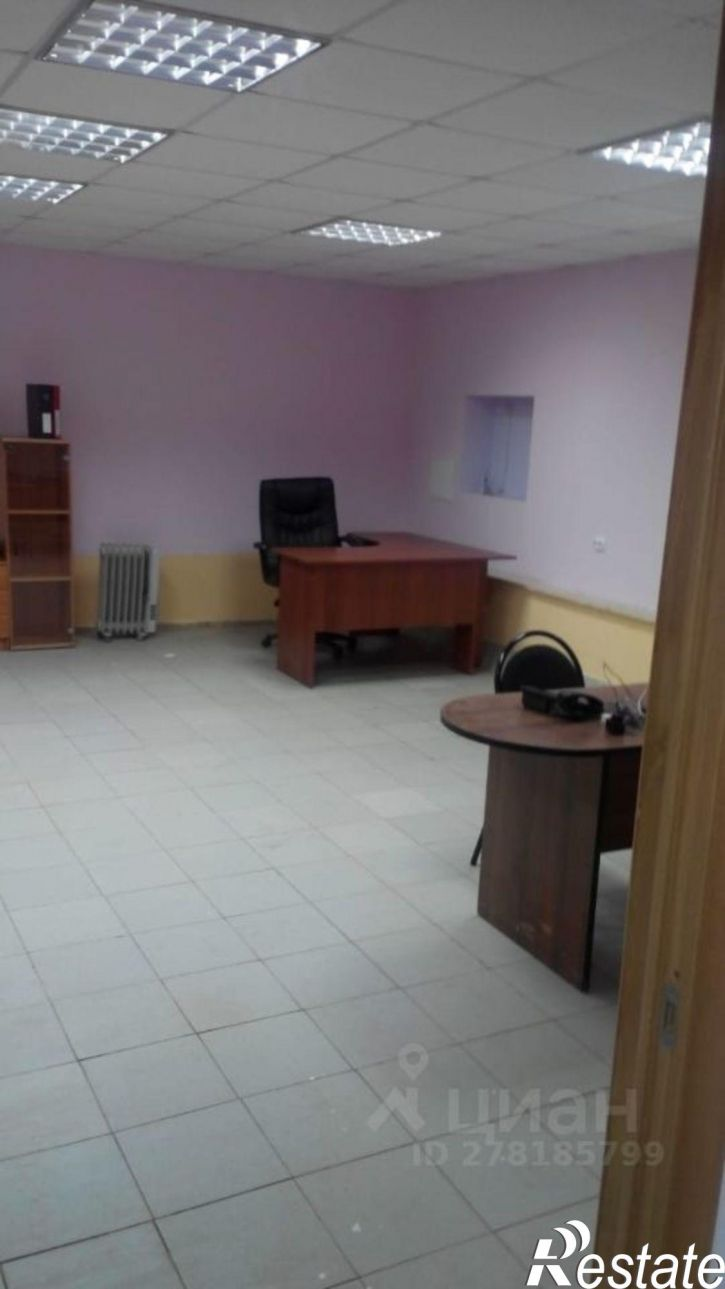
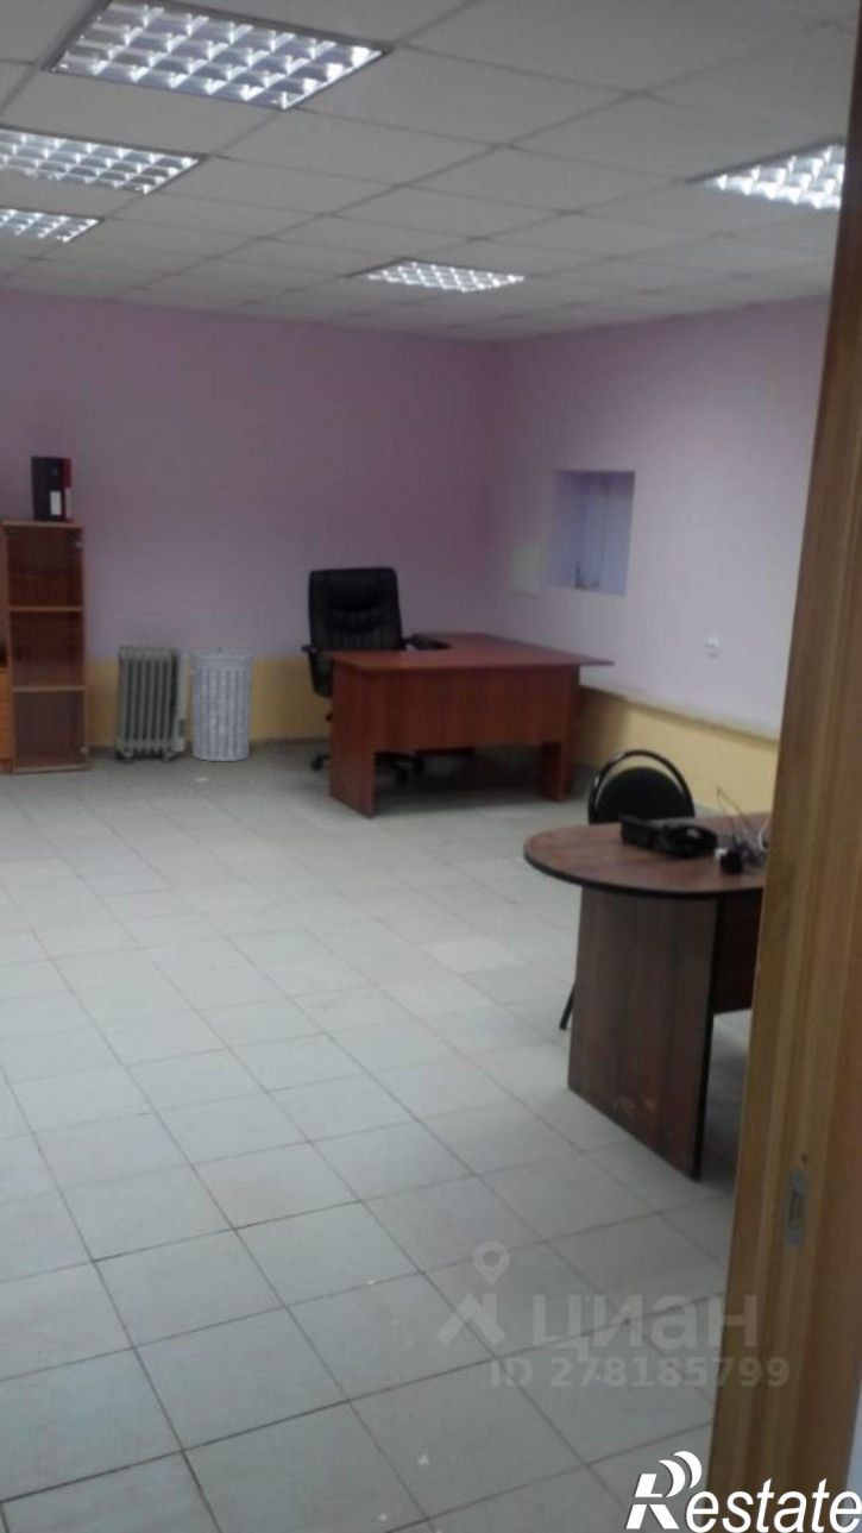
+ trash can [188,646,256,762]
